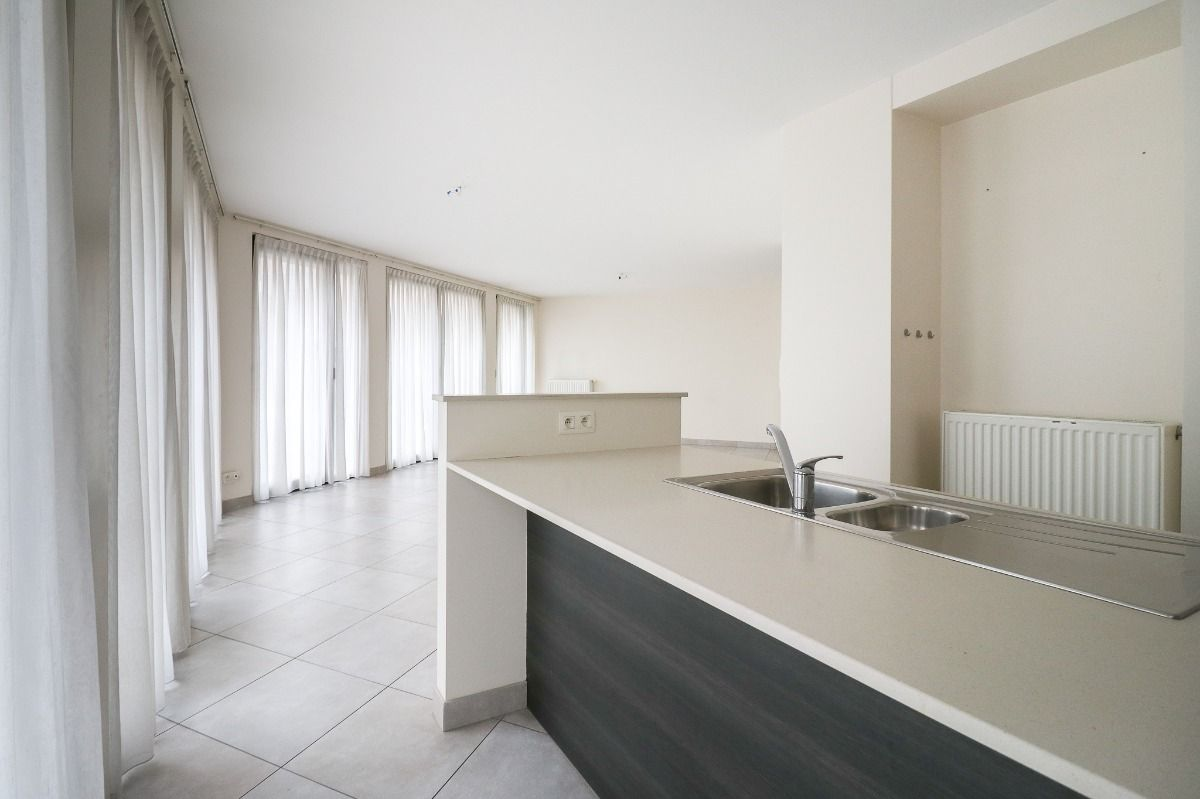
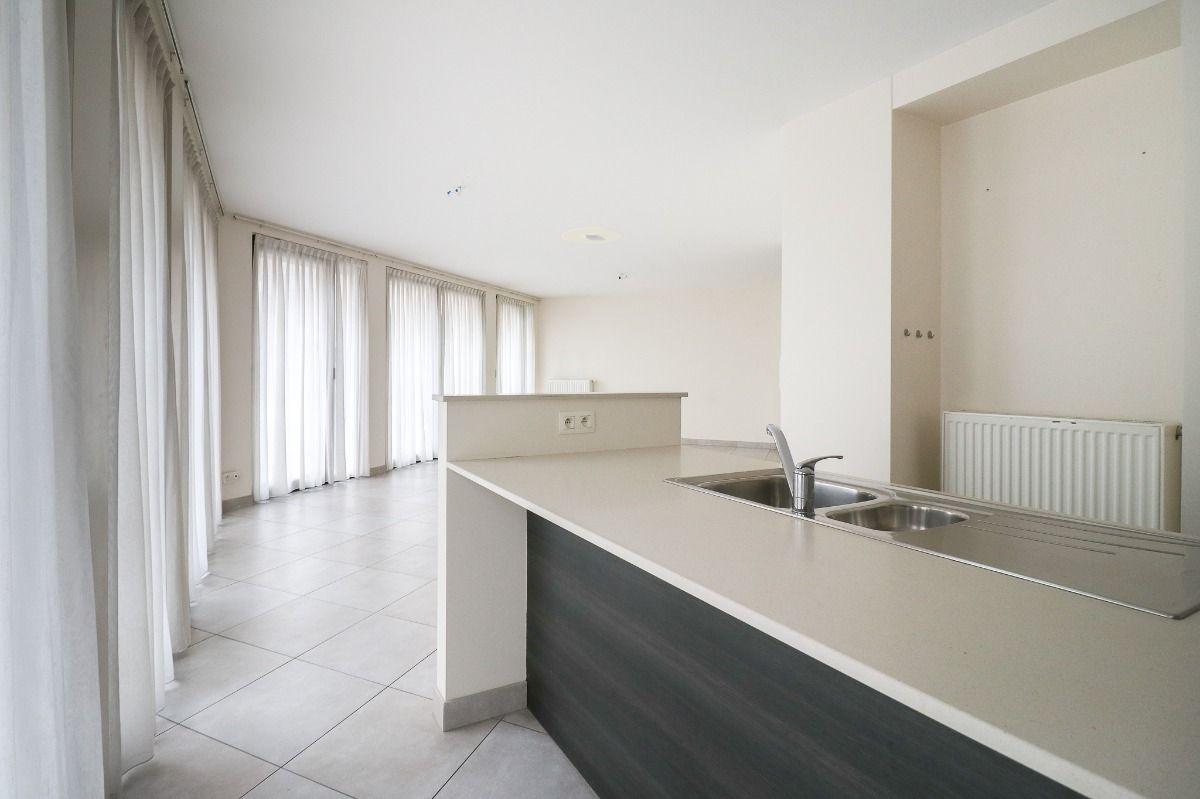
+ ceiling light [561,227,622,246]
